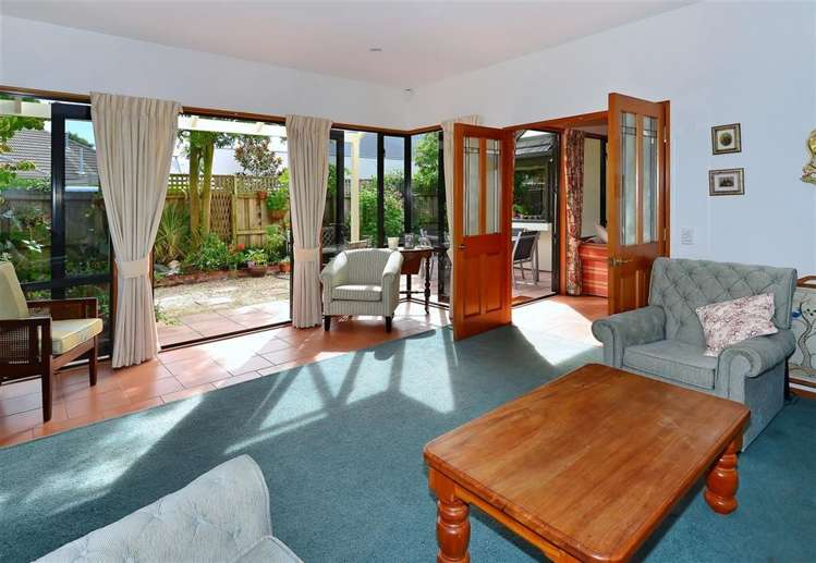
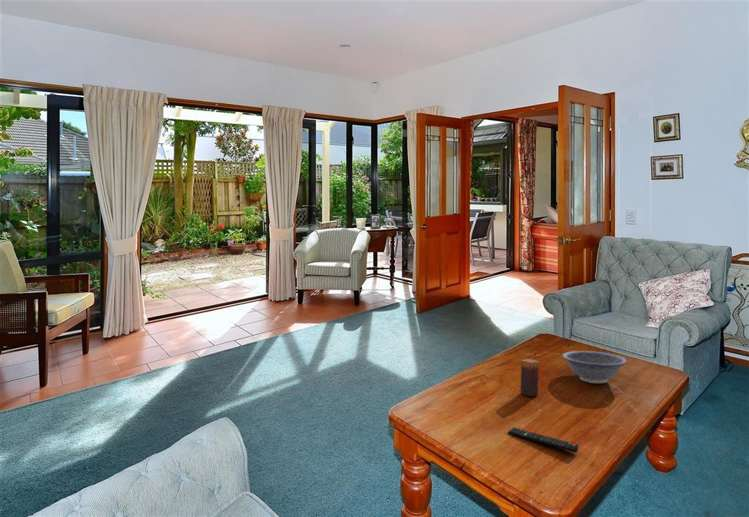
+ decorative bowl [561,350,628,384]
+ remote control [507,427,579,453]
+ candle [520,358,540,397]
